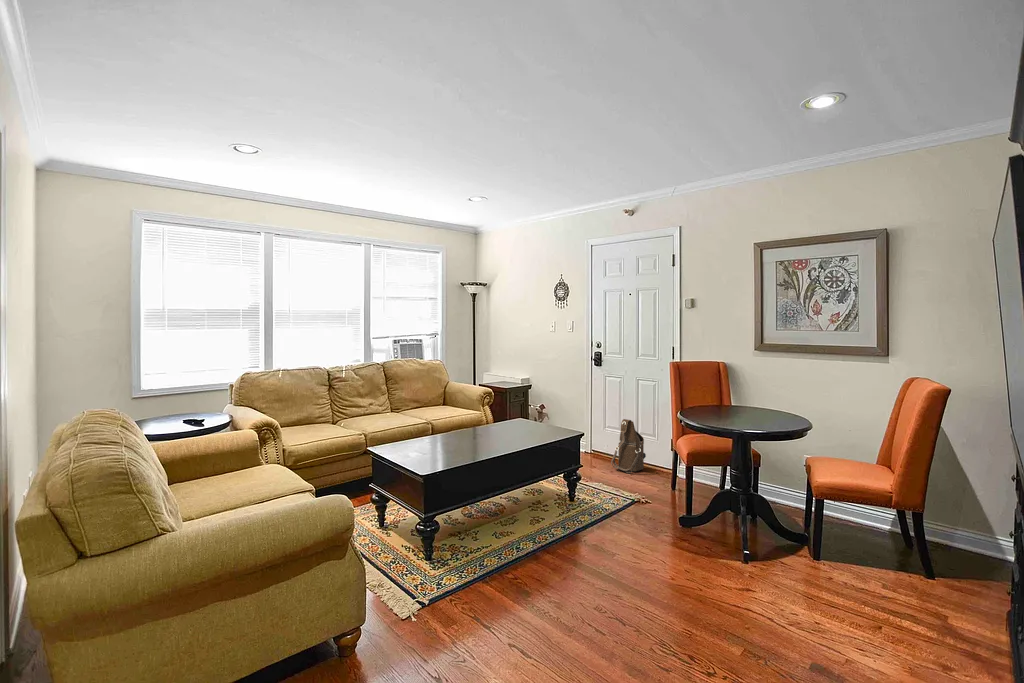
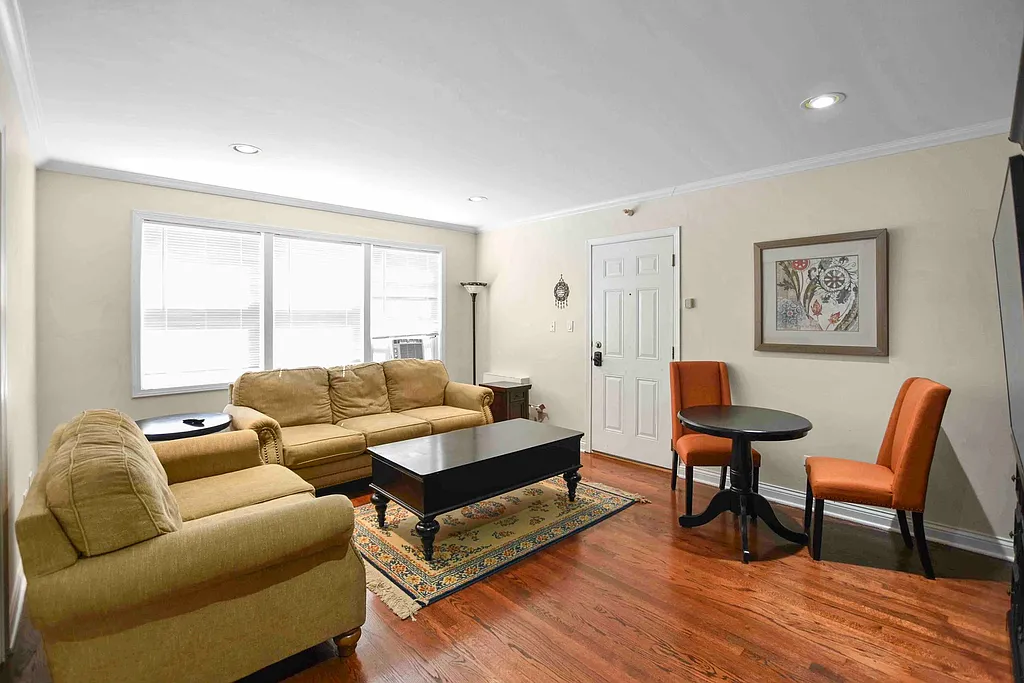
- shoulder bag [610,418,647,474]
